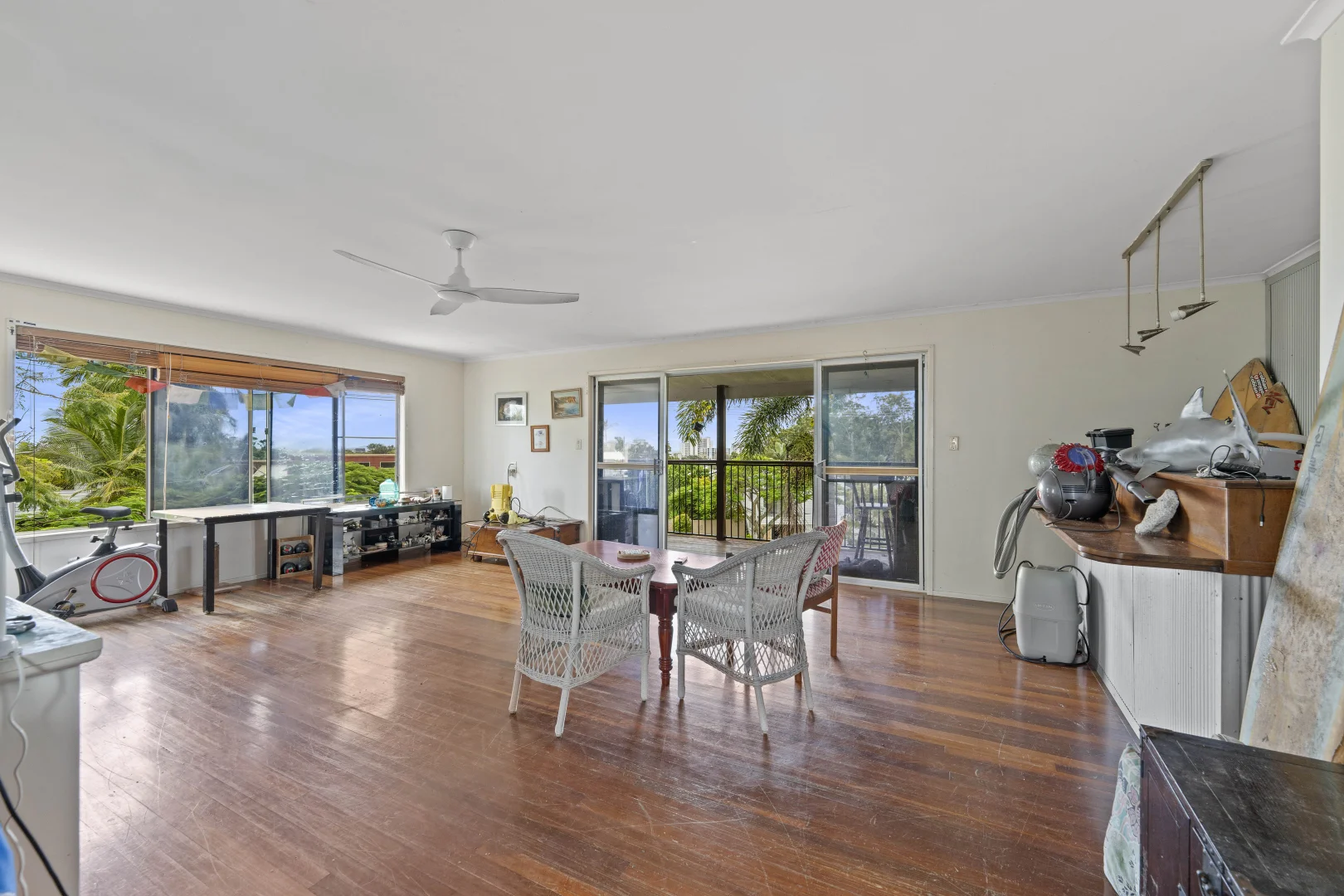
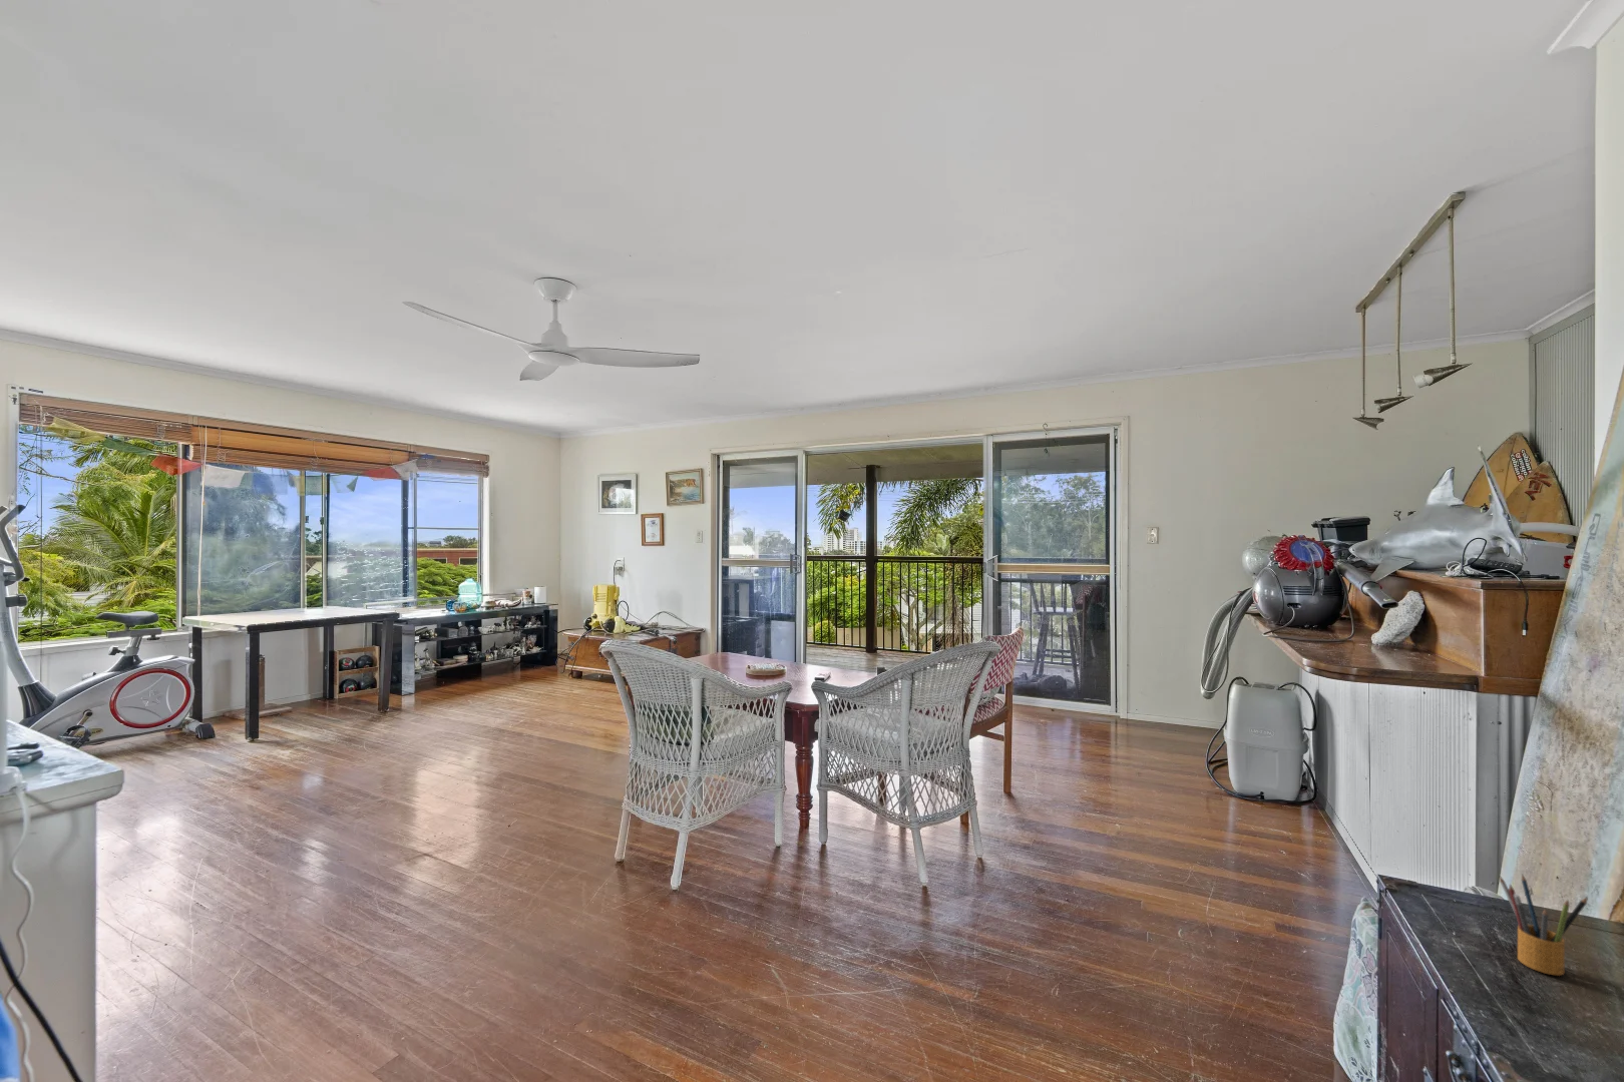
+ pencil box [1498,873,1589,977]
